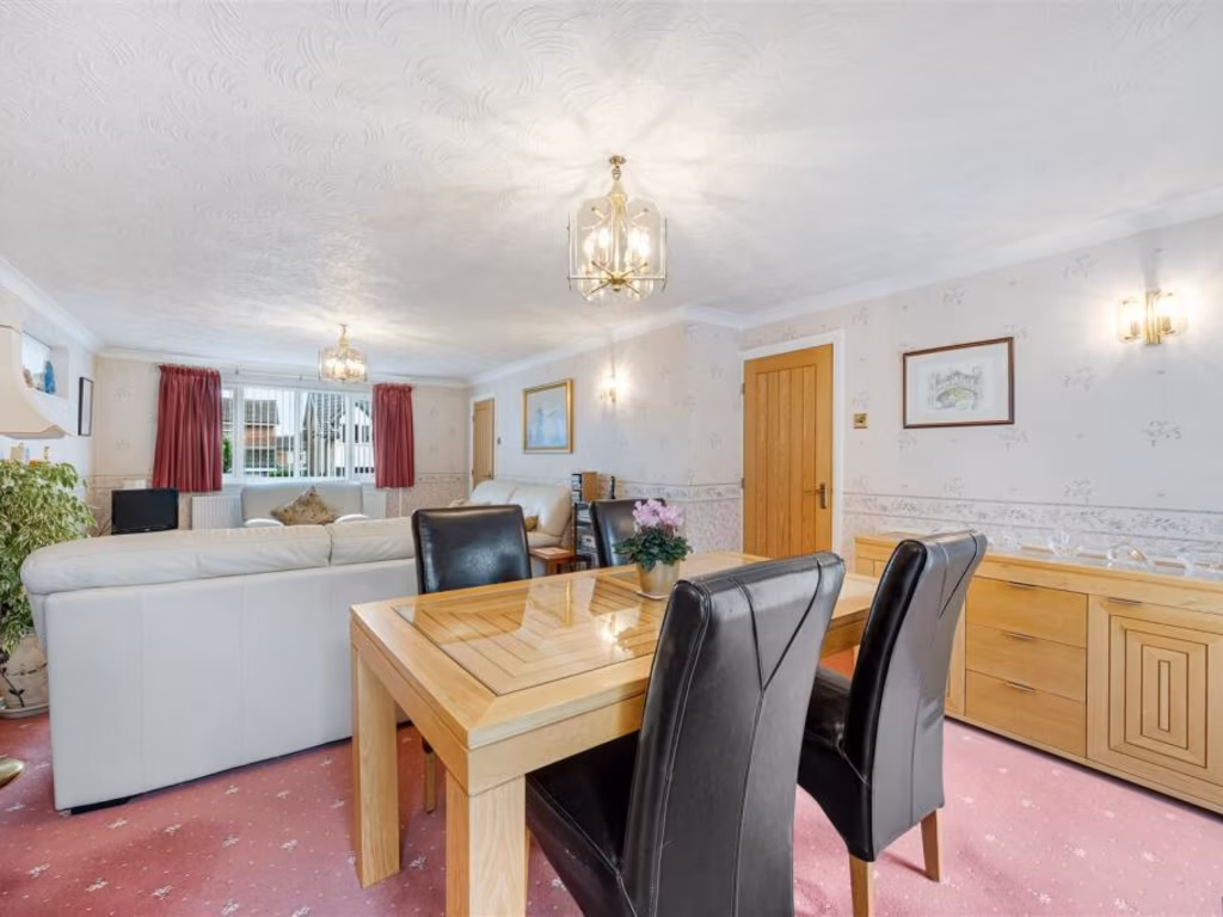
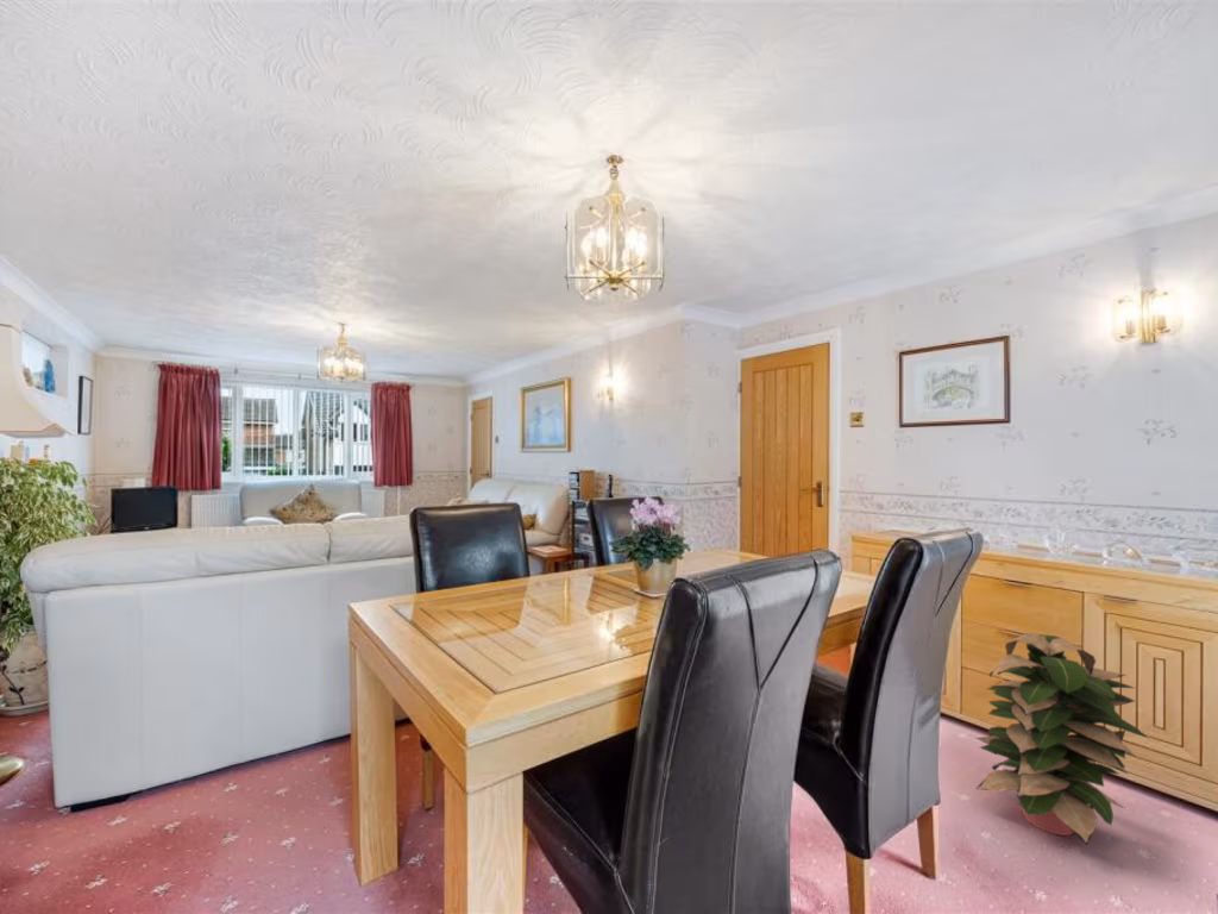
+ decorative plant [975,631,1149,846]
